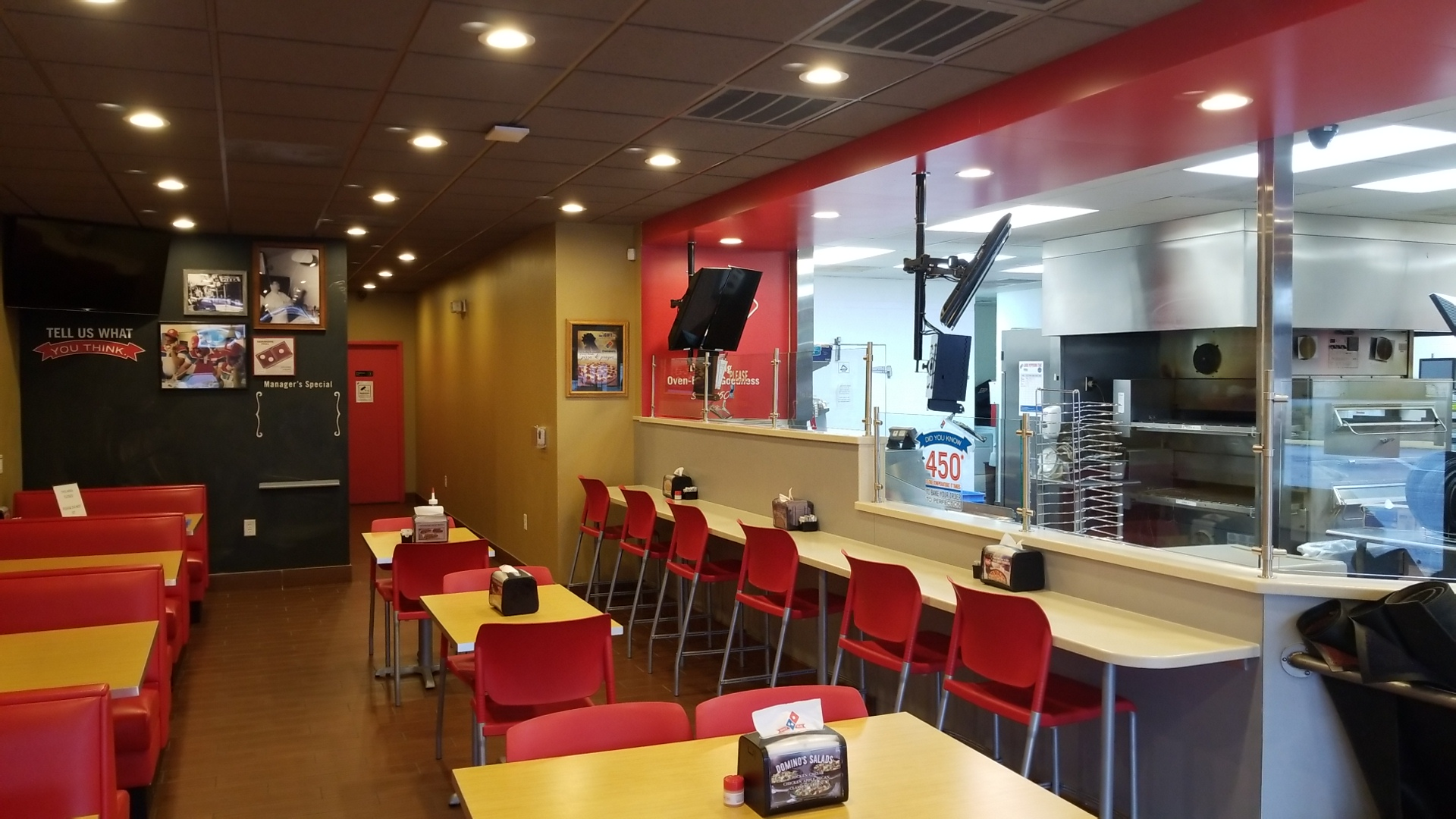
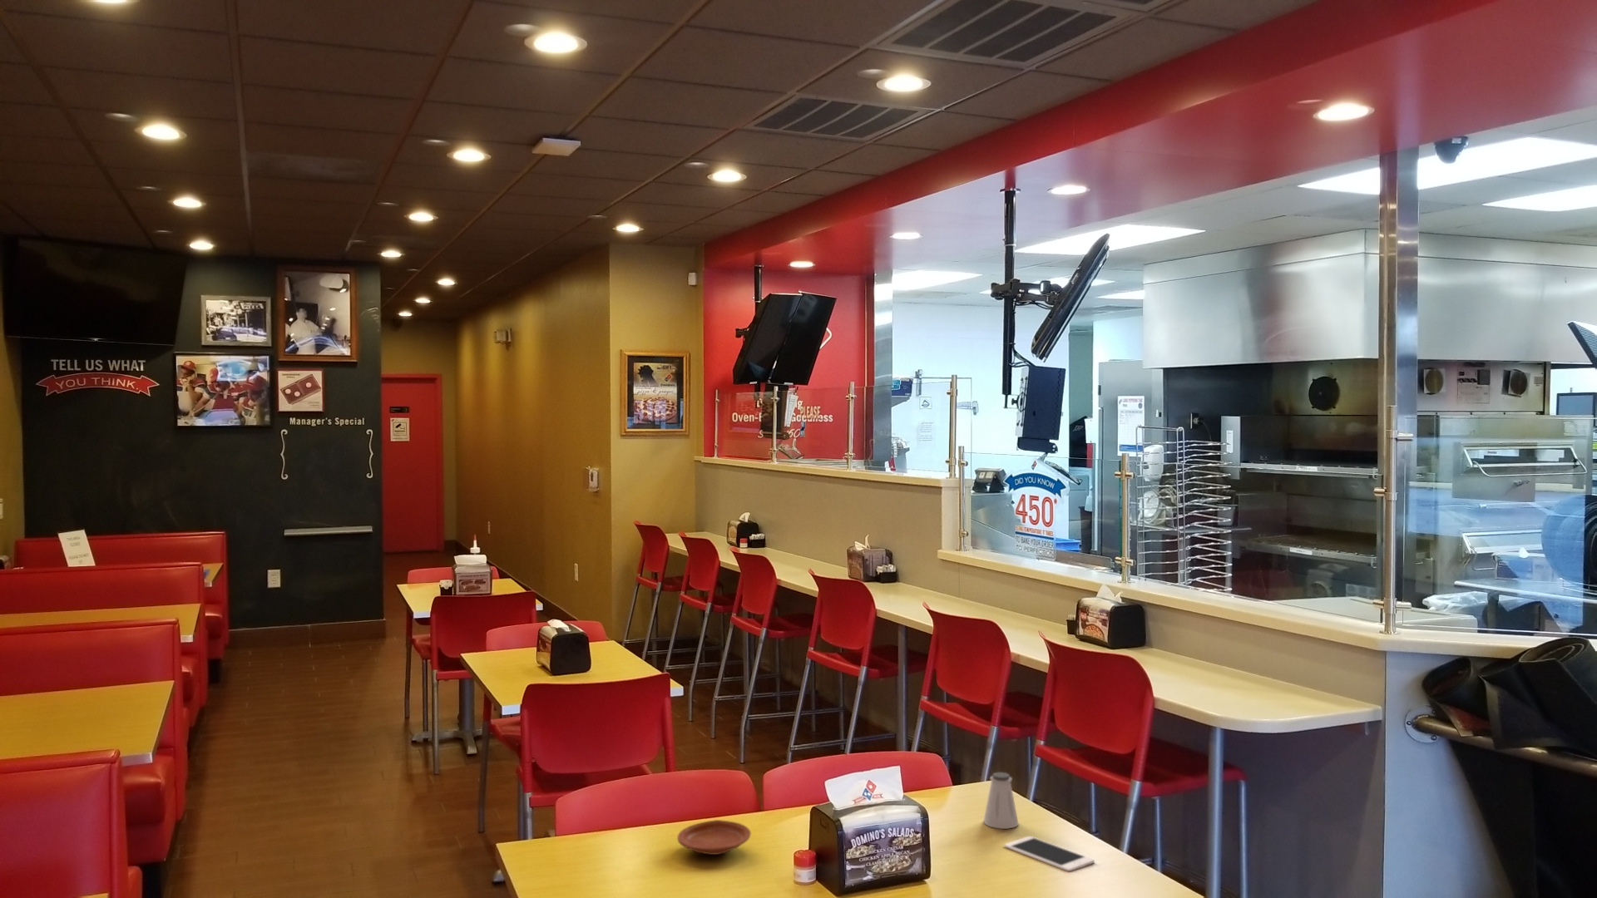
+ plate [677,819,752,855]
+ cell phone [1004,836,1096,872]
+ saltshaker [983,772,1020,830]
